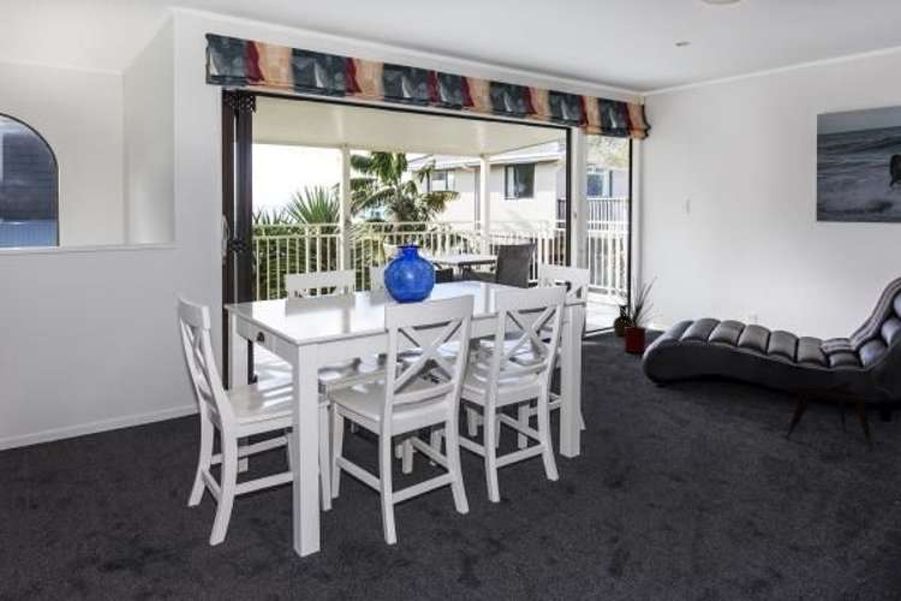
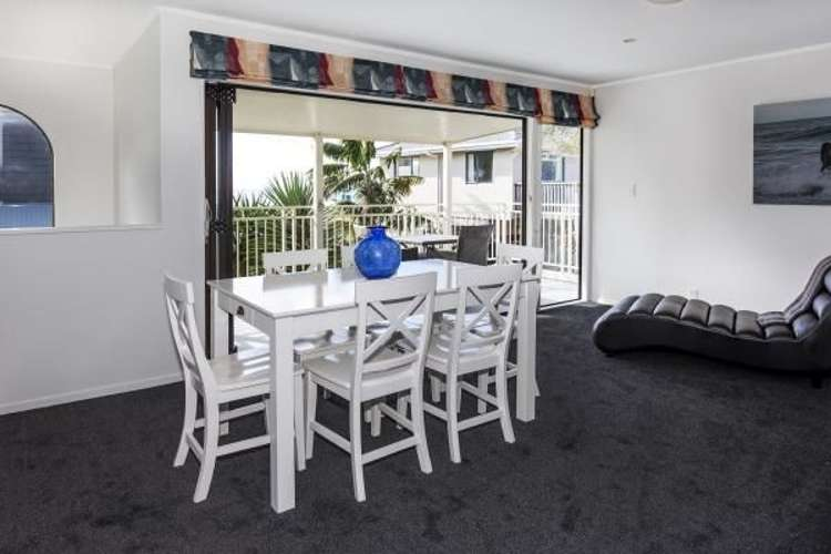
- house plant [609,274,666,353]
- ceramic jug [611,303,633,337]
- side table [769,379,895,454]
